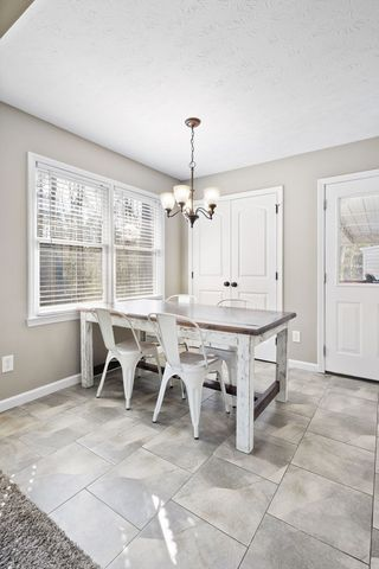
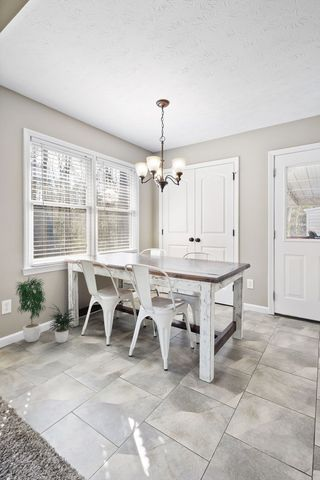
+ potted plant [14,274,78,344]
